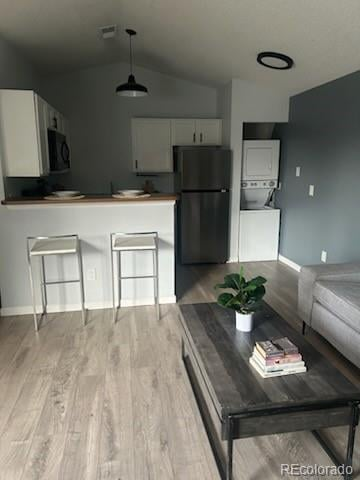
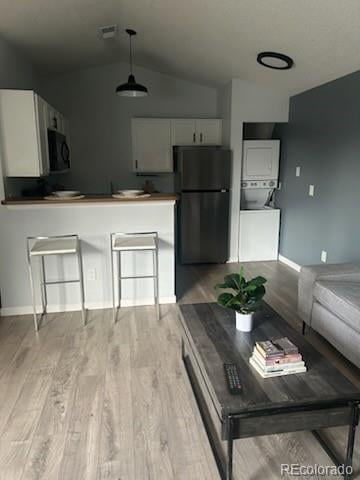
+ remote control [223,362,244,395]
